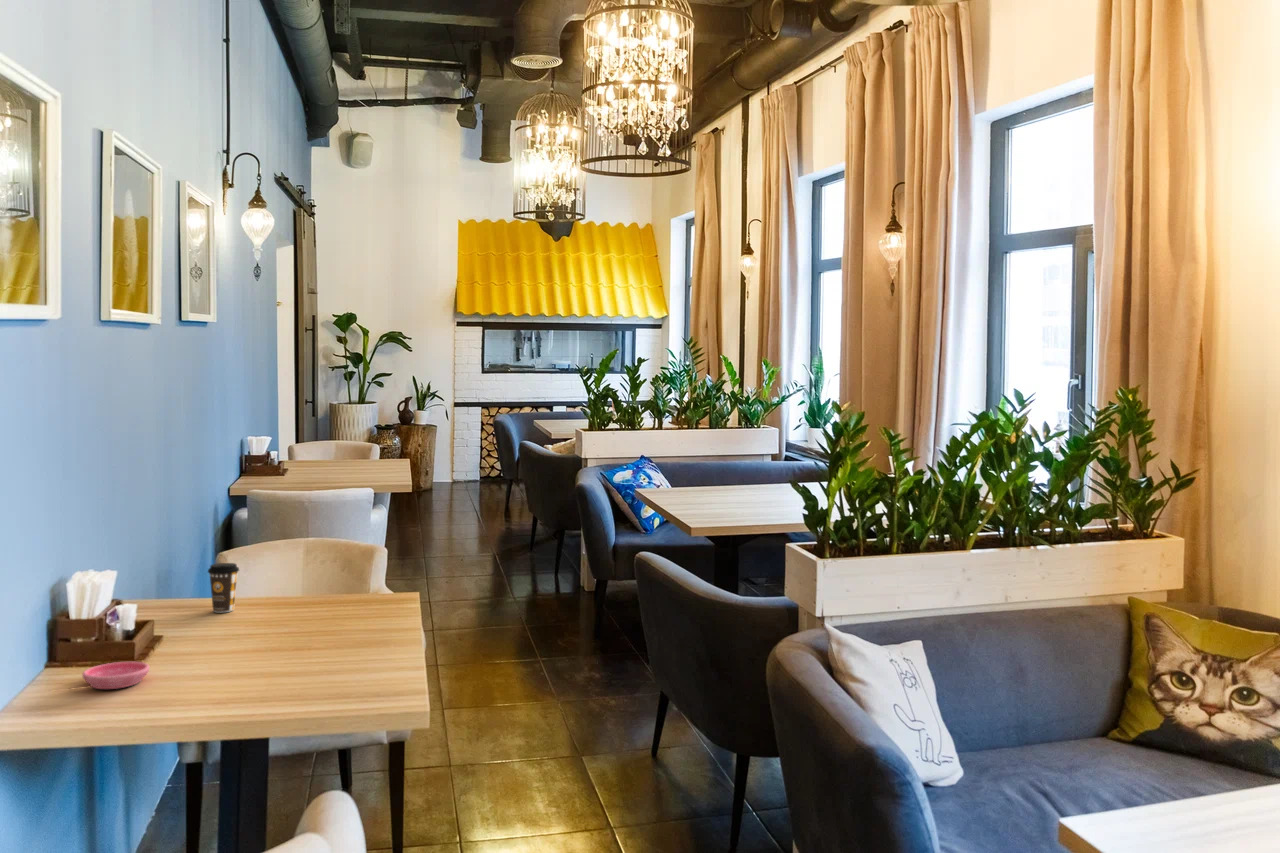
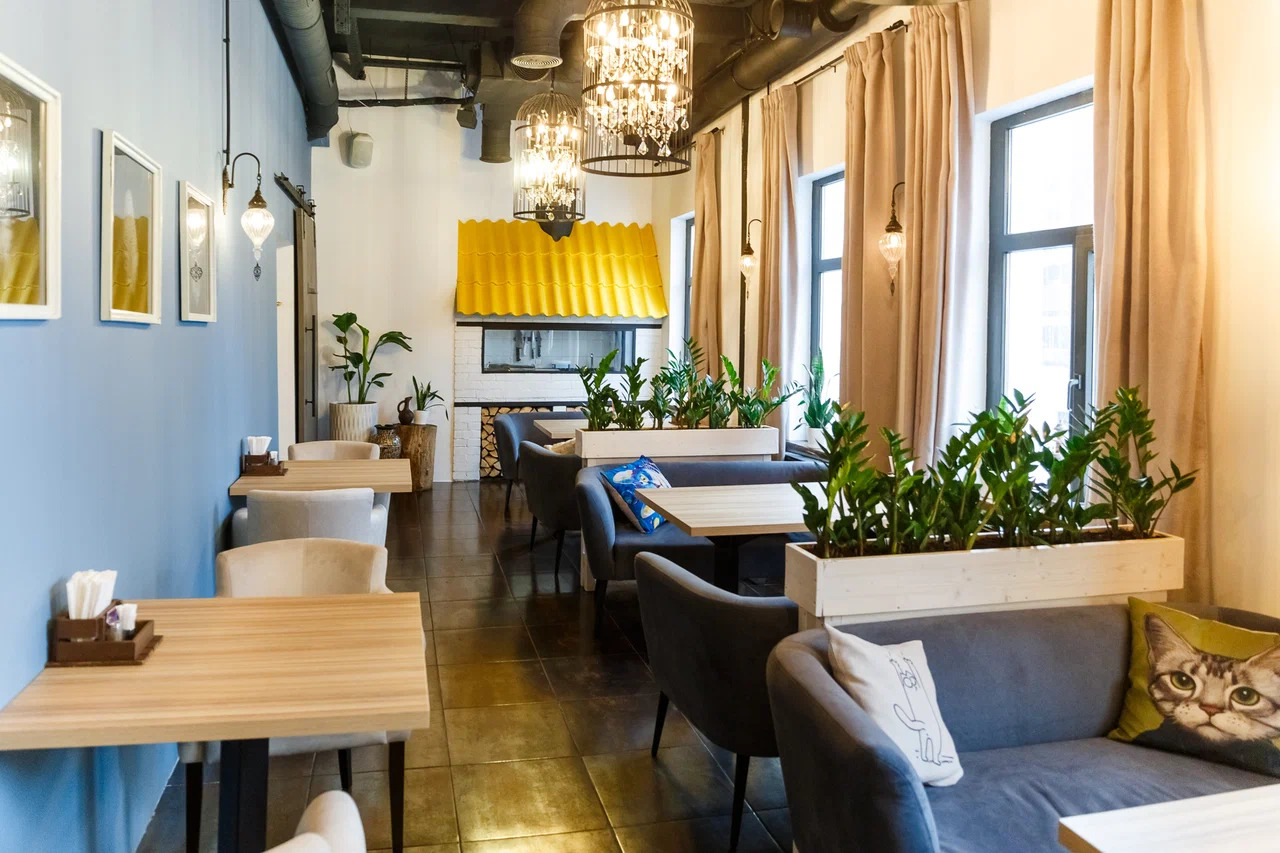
- coffee cup [207,562,240,613]
- saucer [81,661,150,690]
